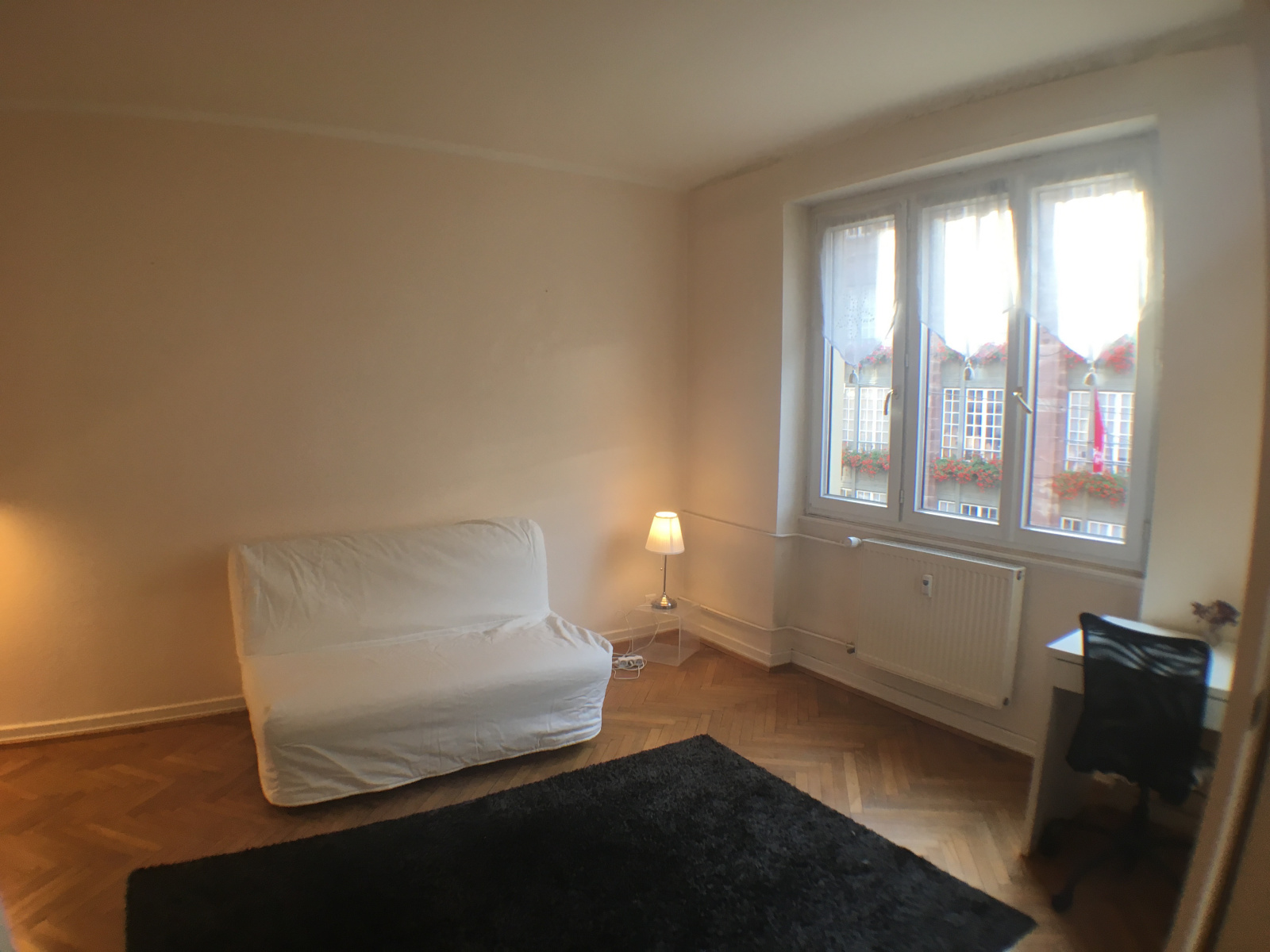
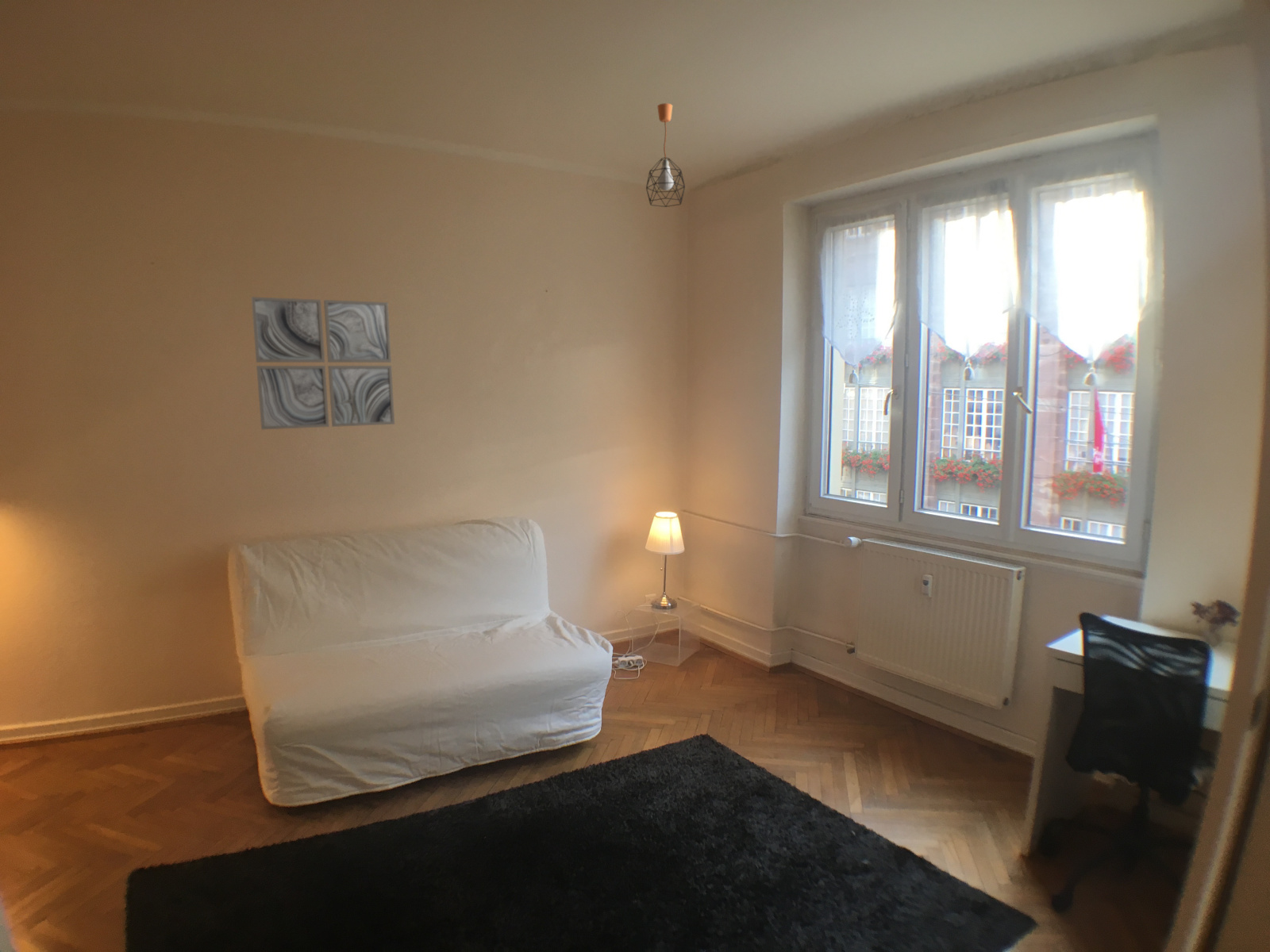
+ pendant light [645,102,686,208]
+ wall art [250,296,395,430]
